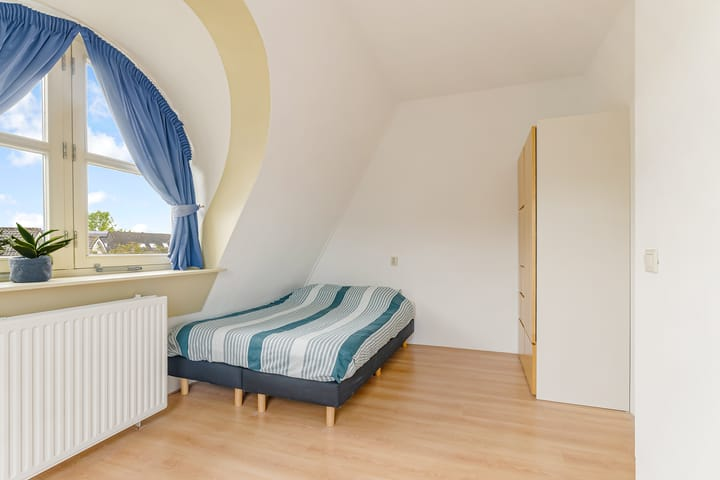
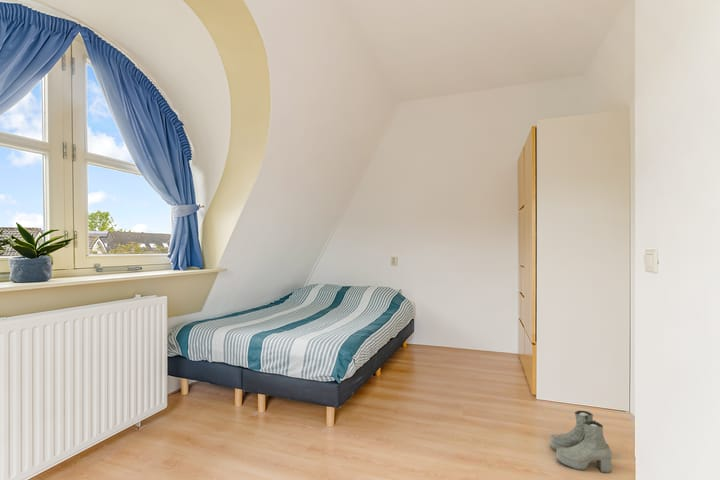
+ boots [549,410,613,474]
